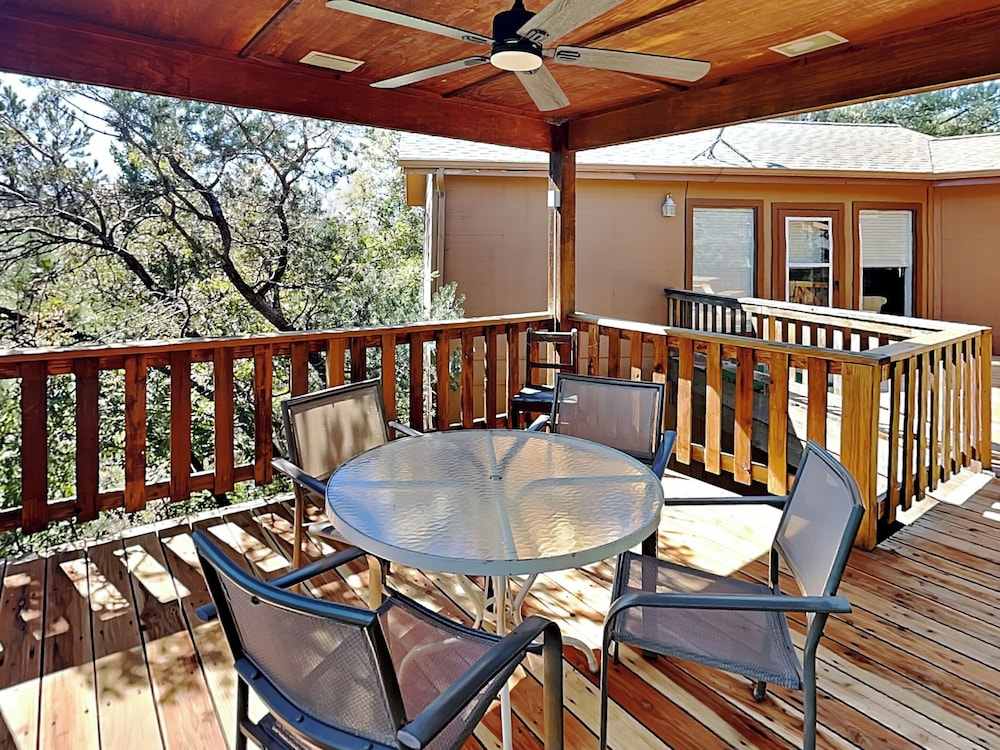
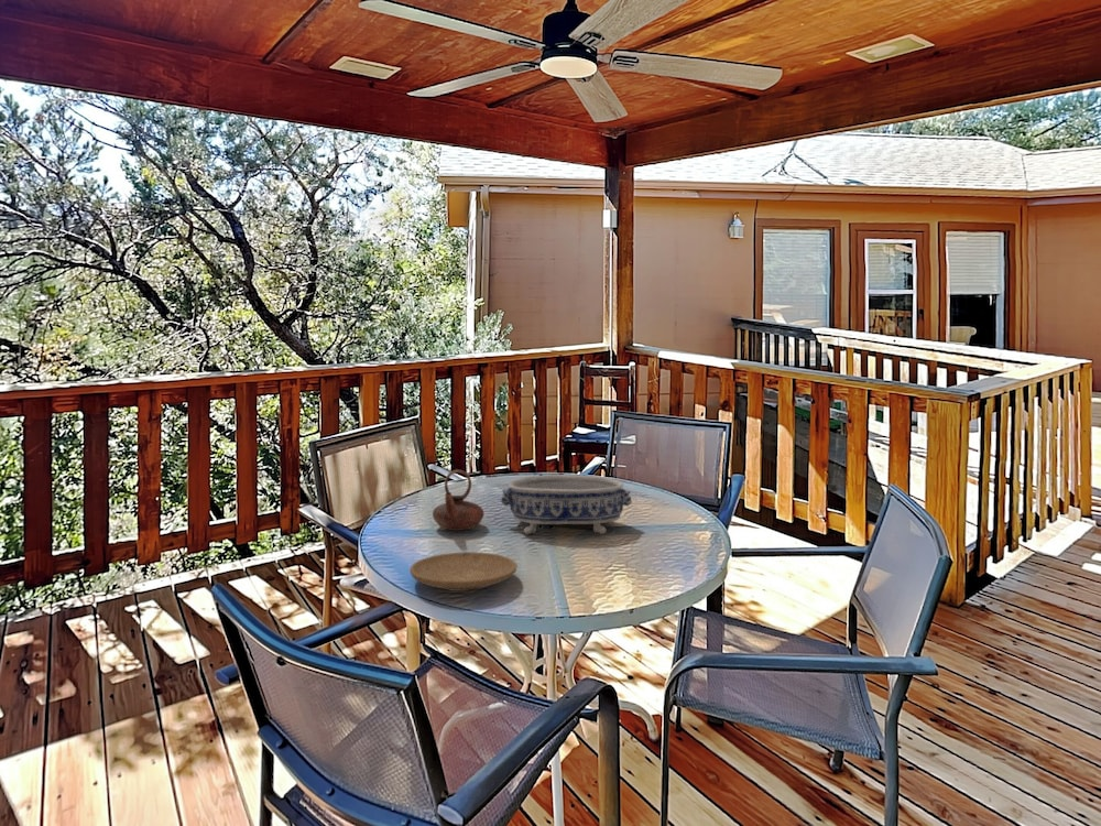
+ teapot [432,469,484,532]
+ decorative bowl [500,474,633,535]
+ plate [408,551,519,593]
